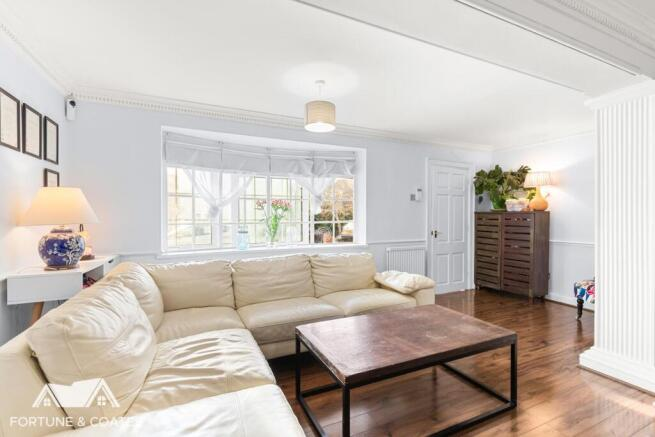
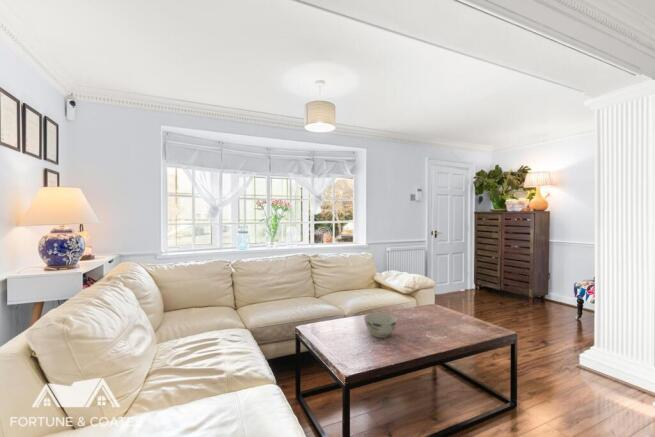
+ bowl [363,312,398,339]
